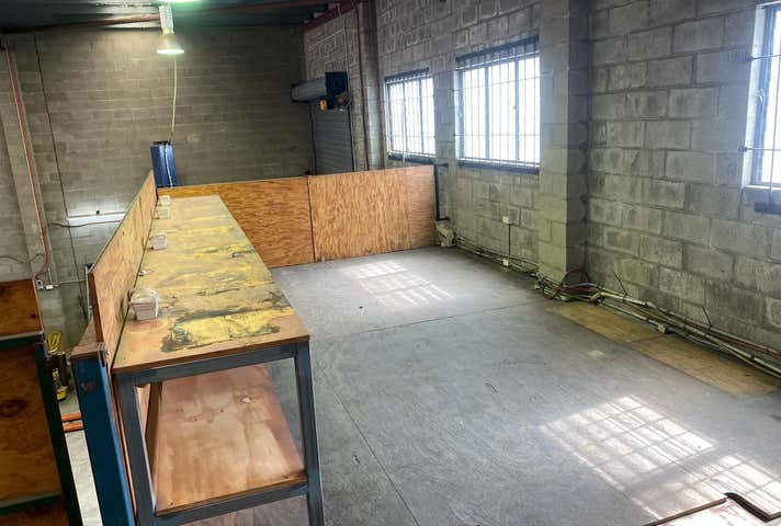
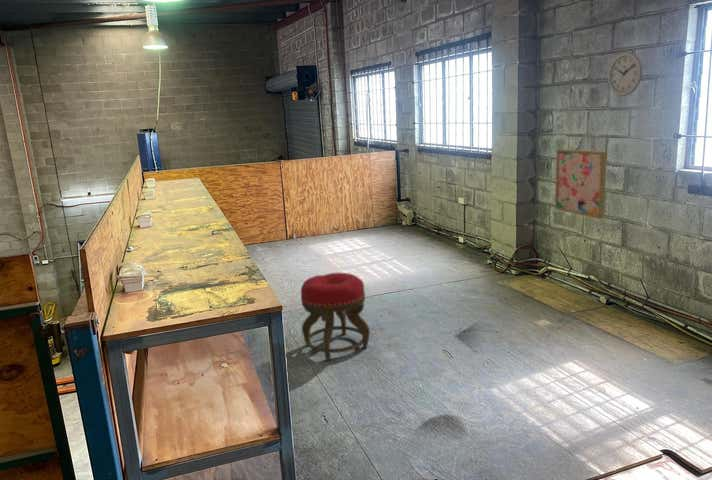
+ wall clock [607,51,644,97]
+ stool [300,272,371,361]
+ wall art [554,148,608,220]
